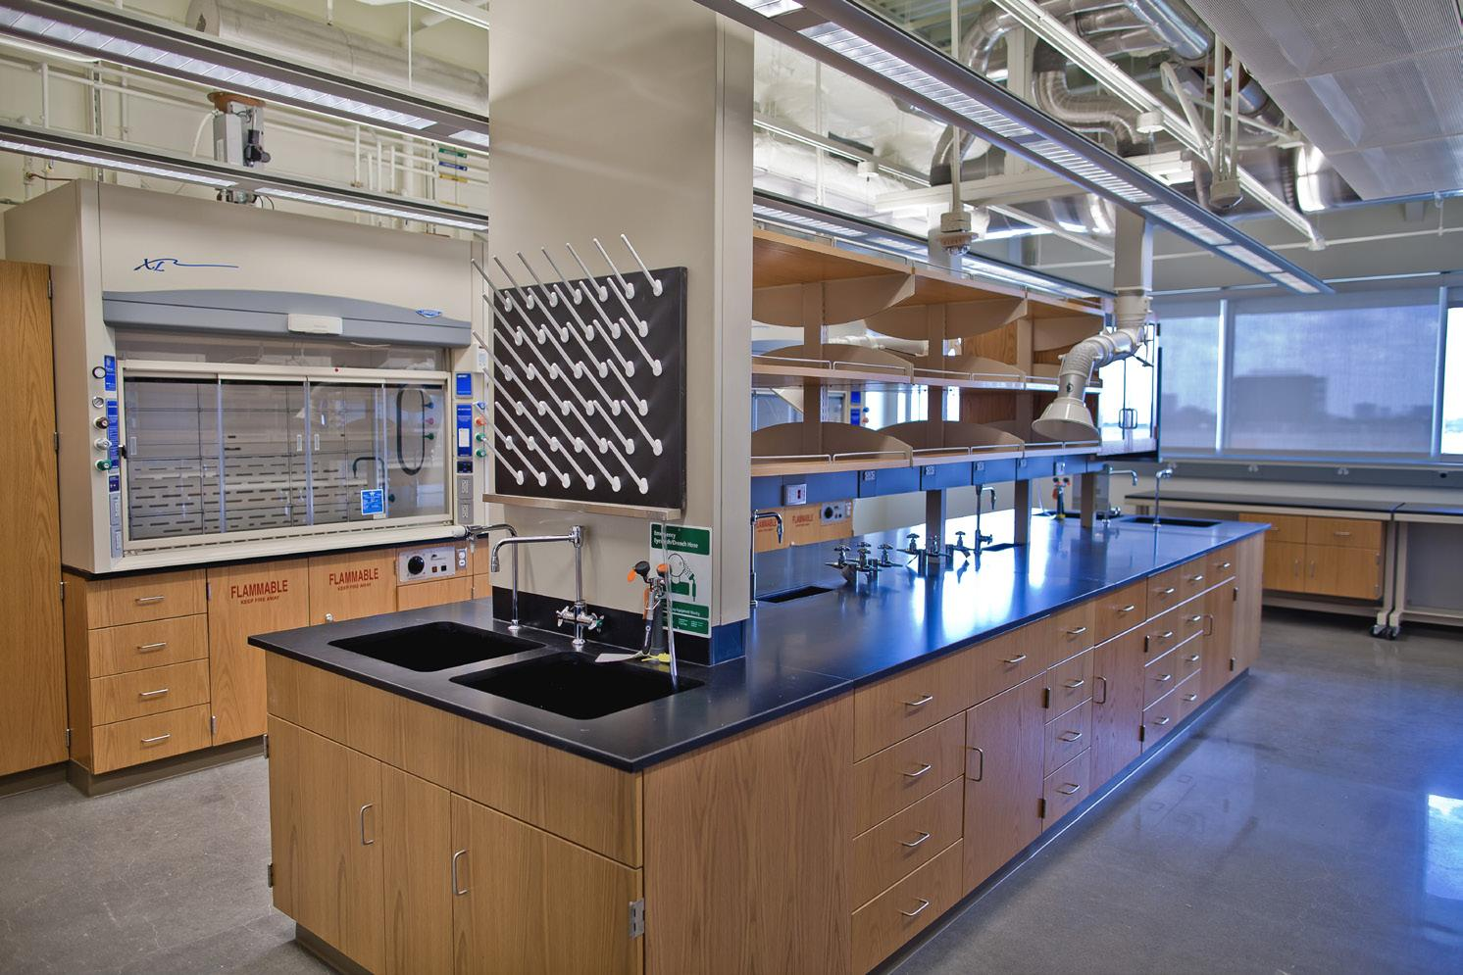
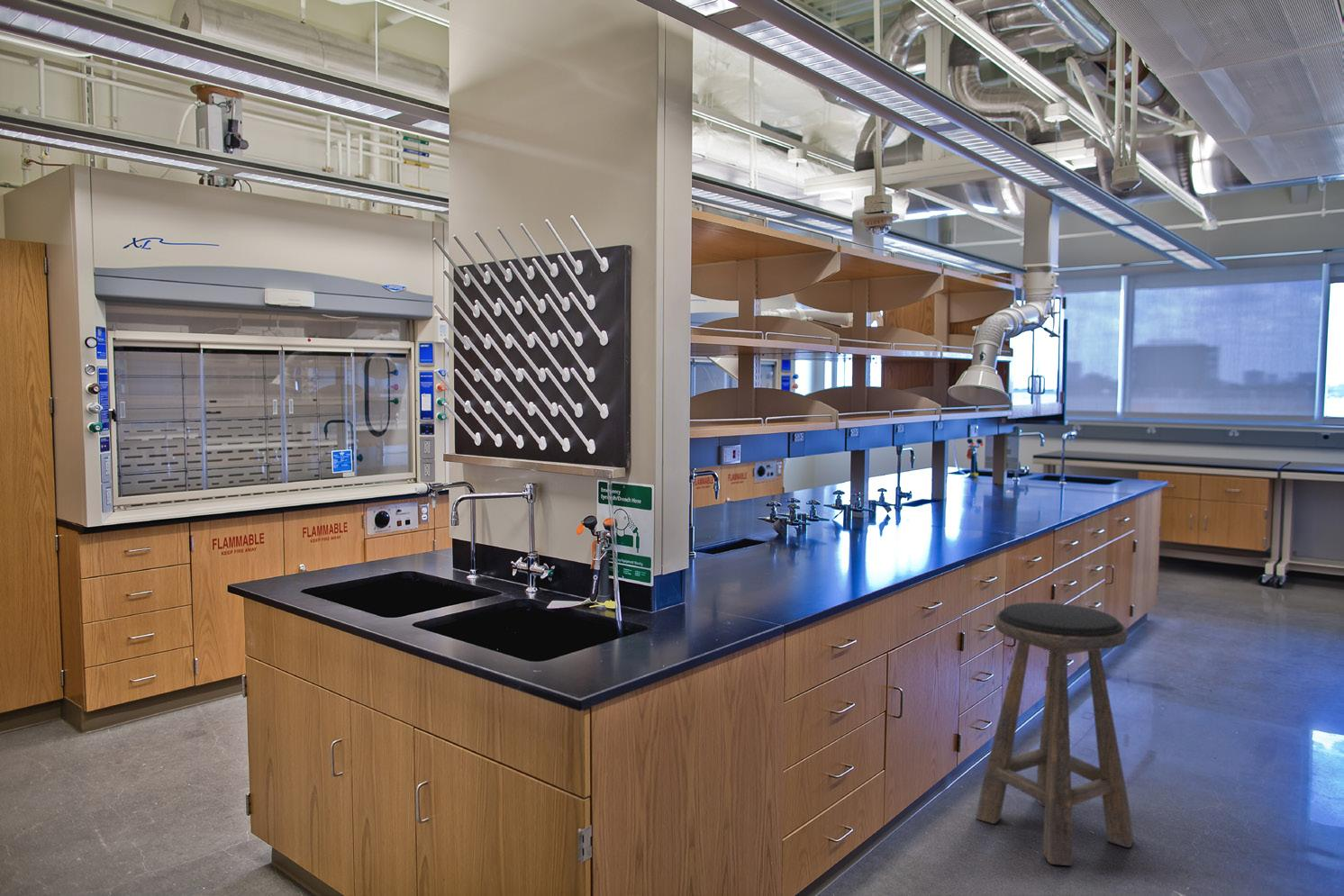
+ stool [975,602,1134,866]
